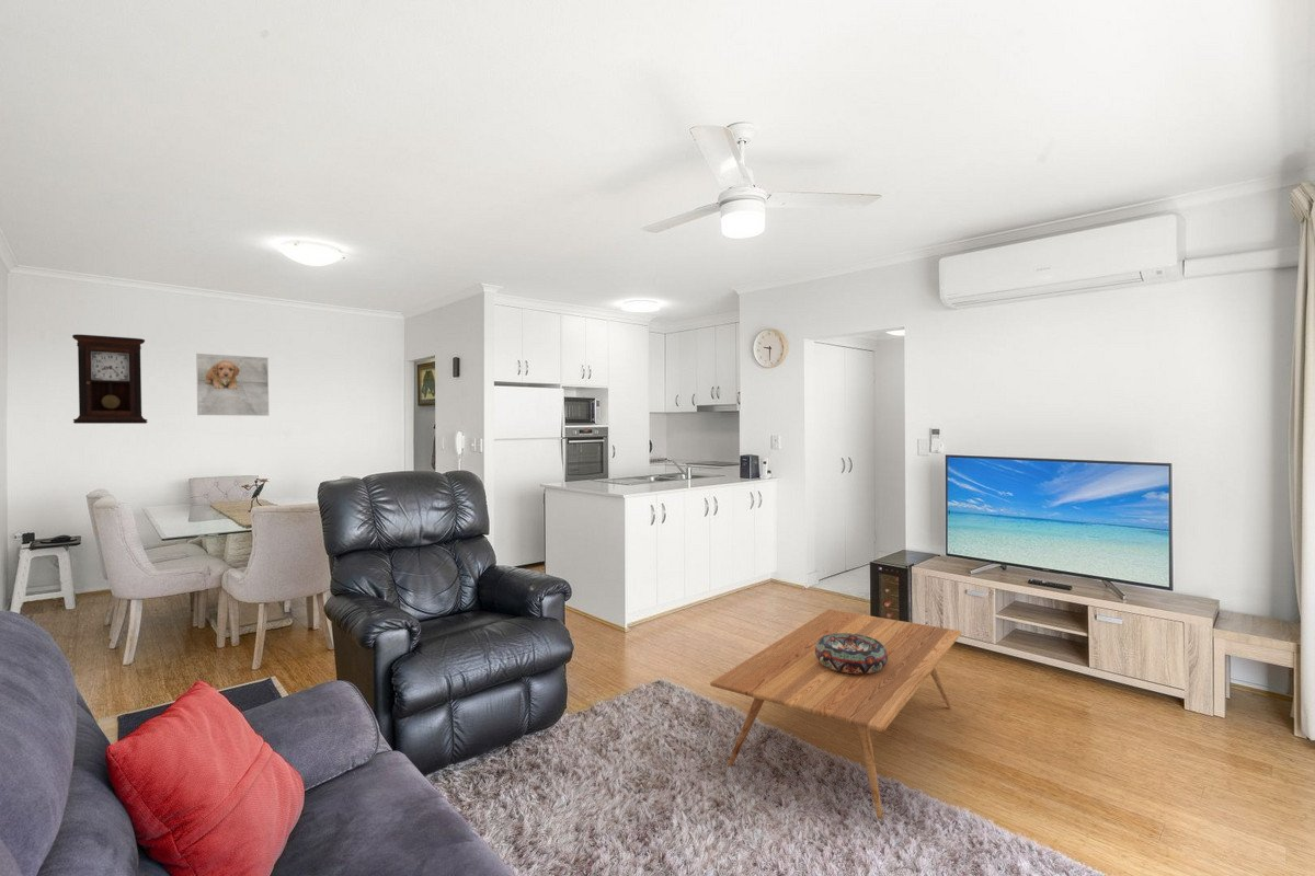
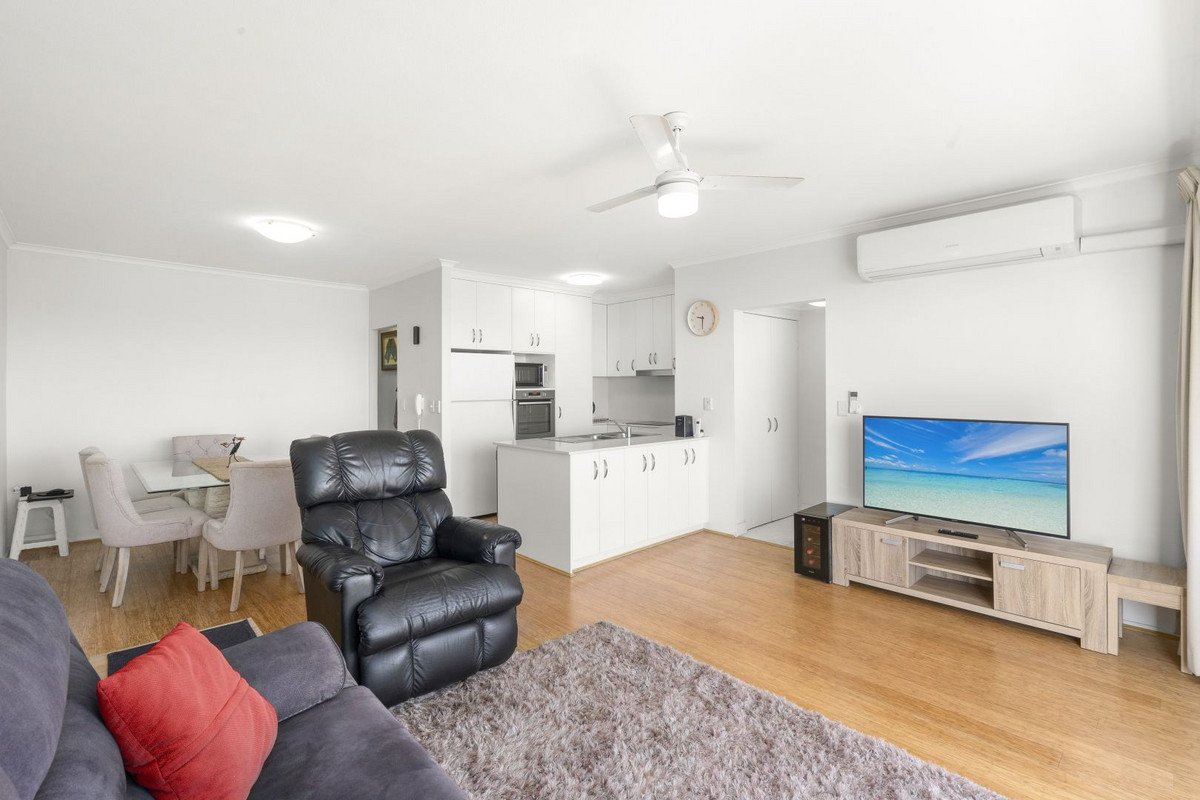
- coffee table [709,609,962,820]
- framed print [195,353,270,417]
- decorative bowl [815,633,888,673]
- pendulum clock [71,333,149,425]
